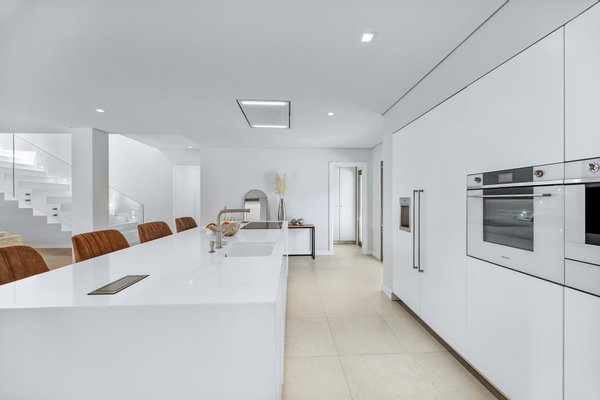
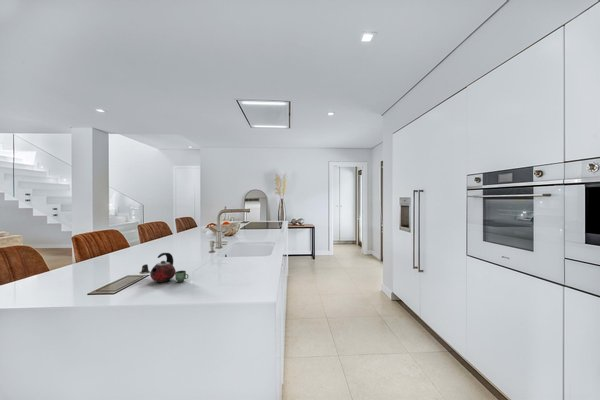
+ kettle [138,252,189,283]
